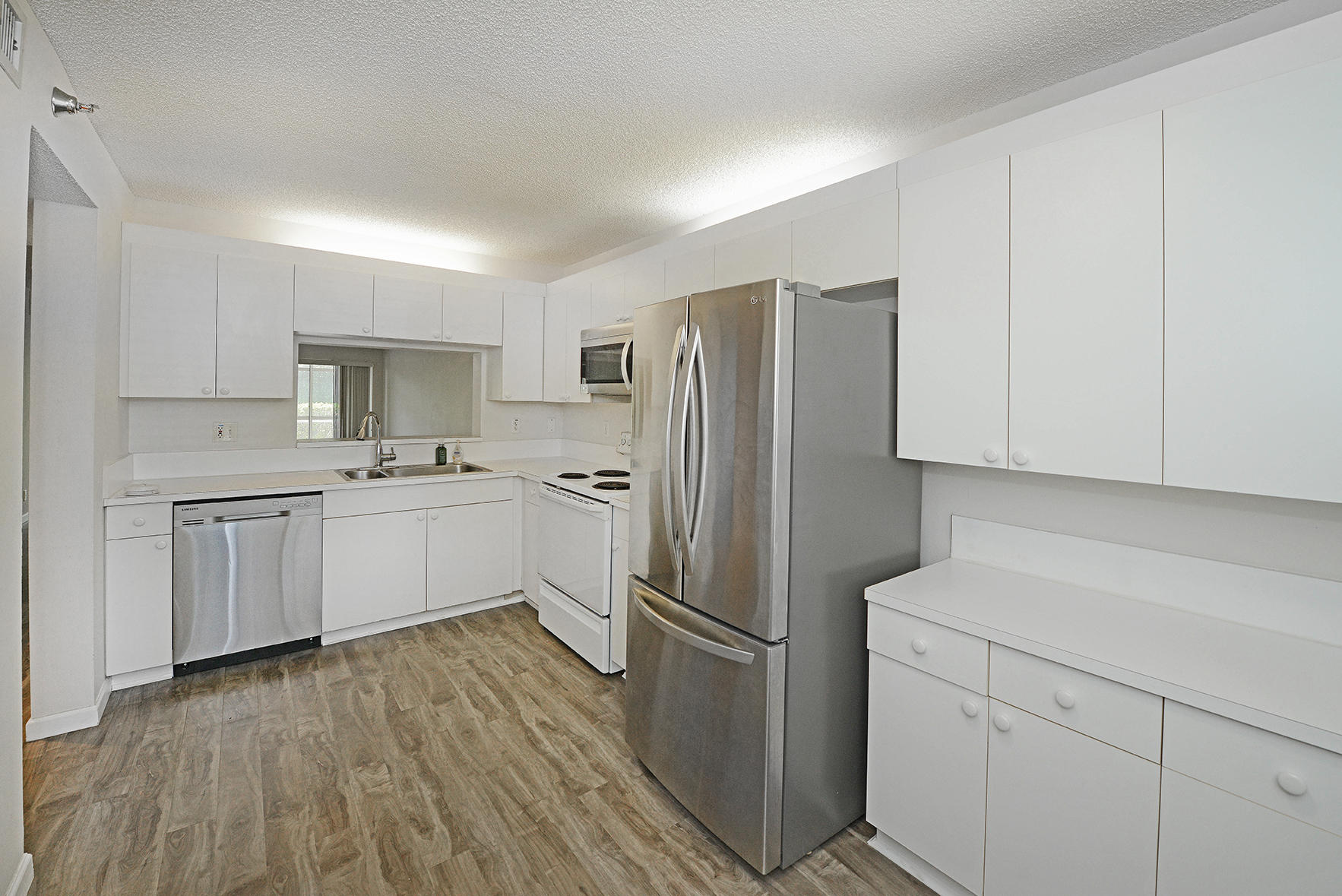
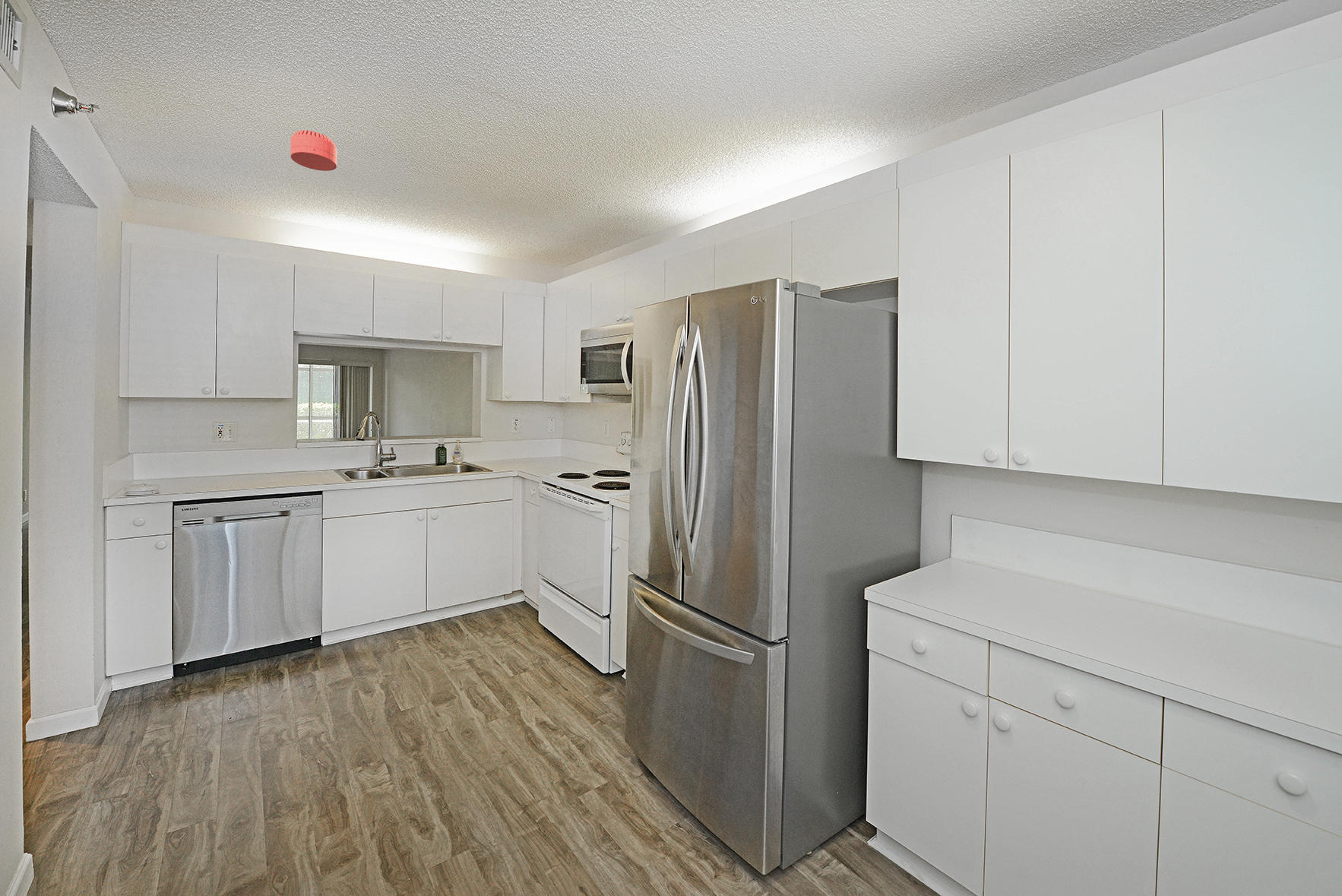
+ smoke detector [290,129,337,172]
